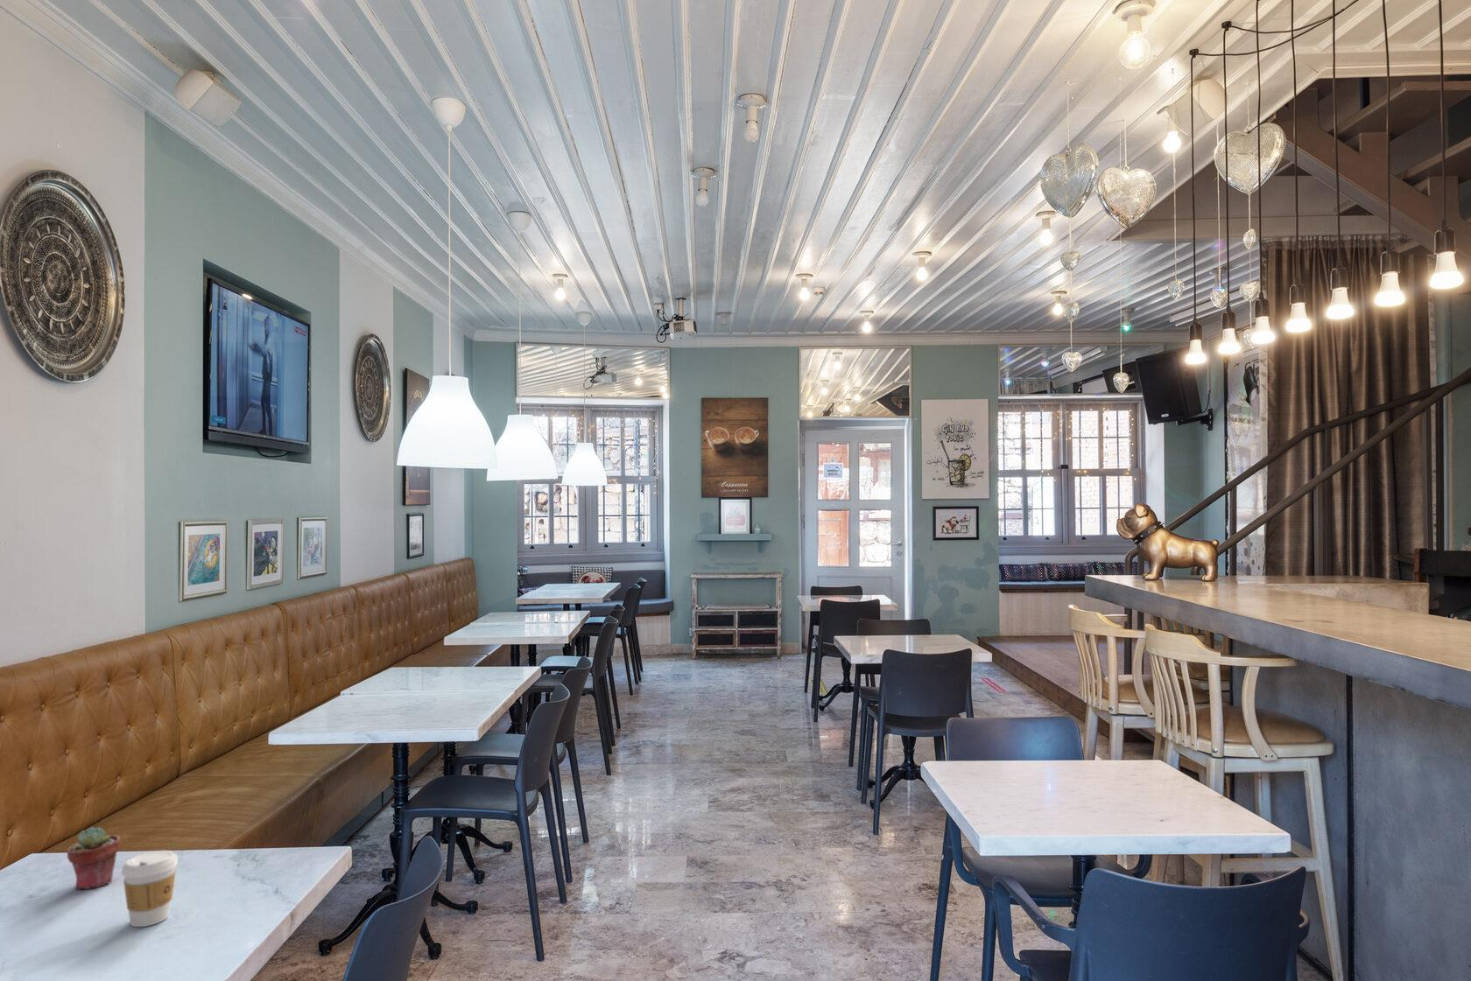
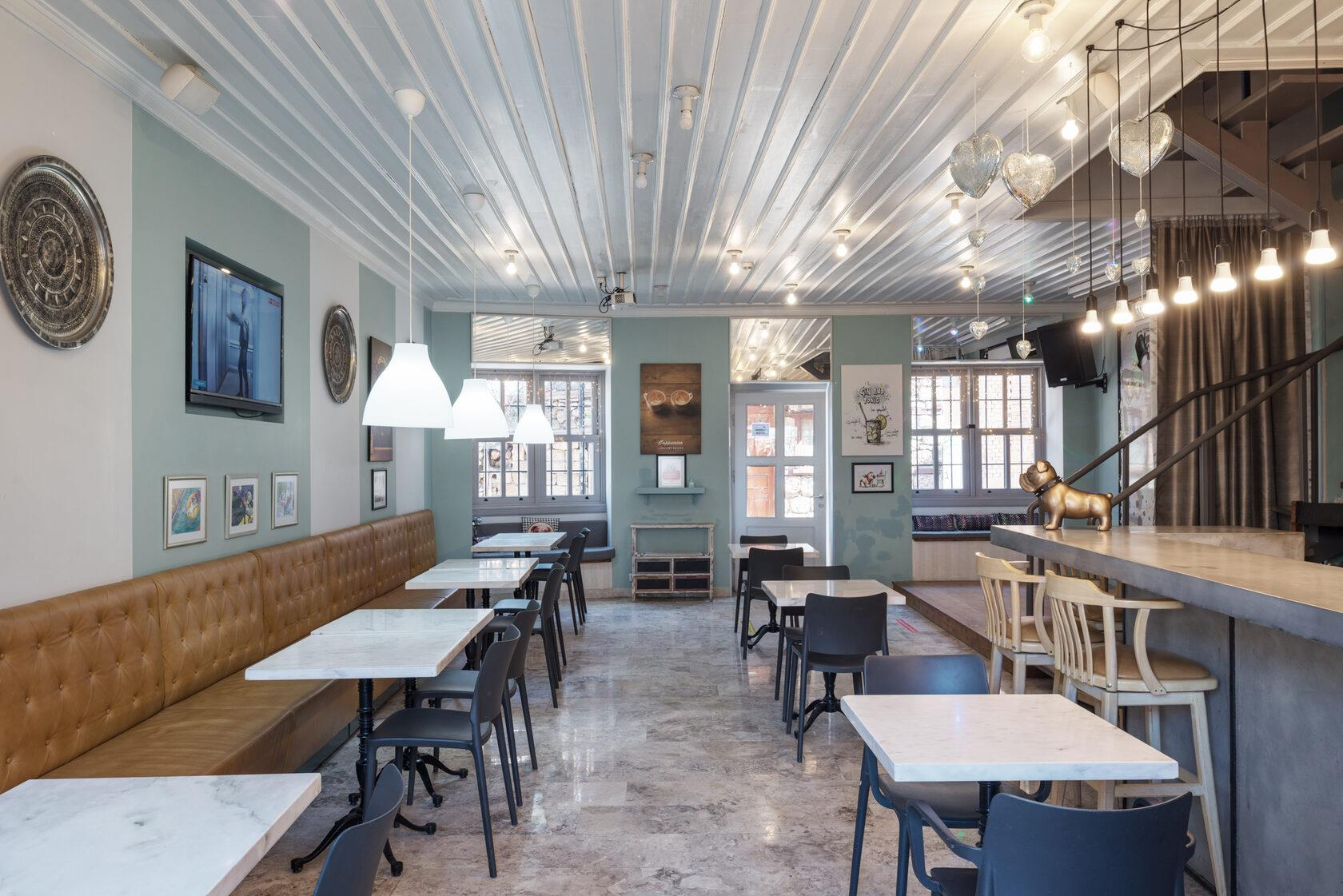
- potted succulent [66,827,120,890]
- coffee cup [120,850,179,927]
